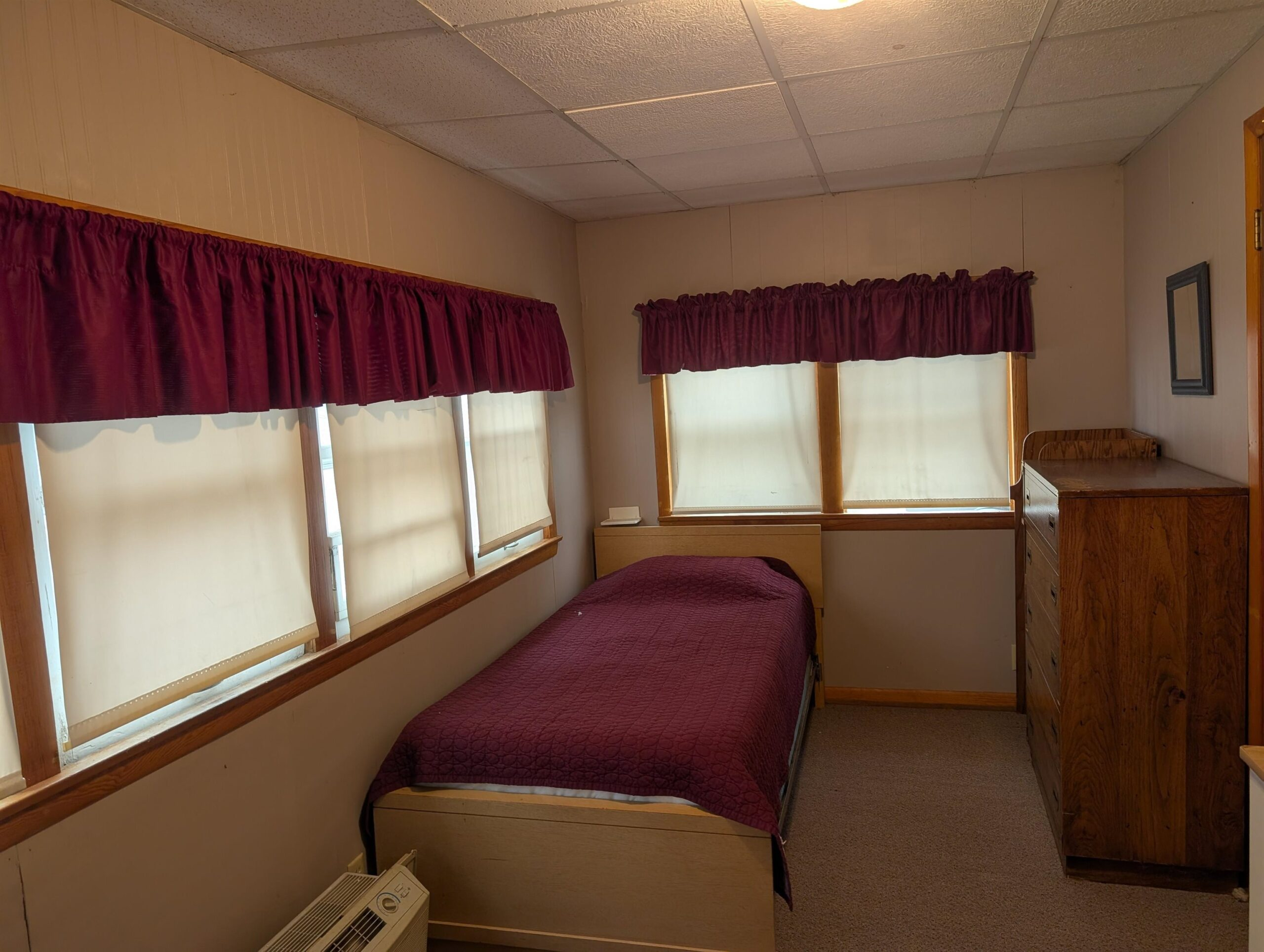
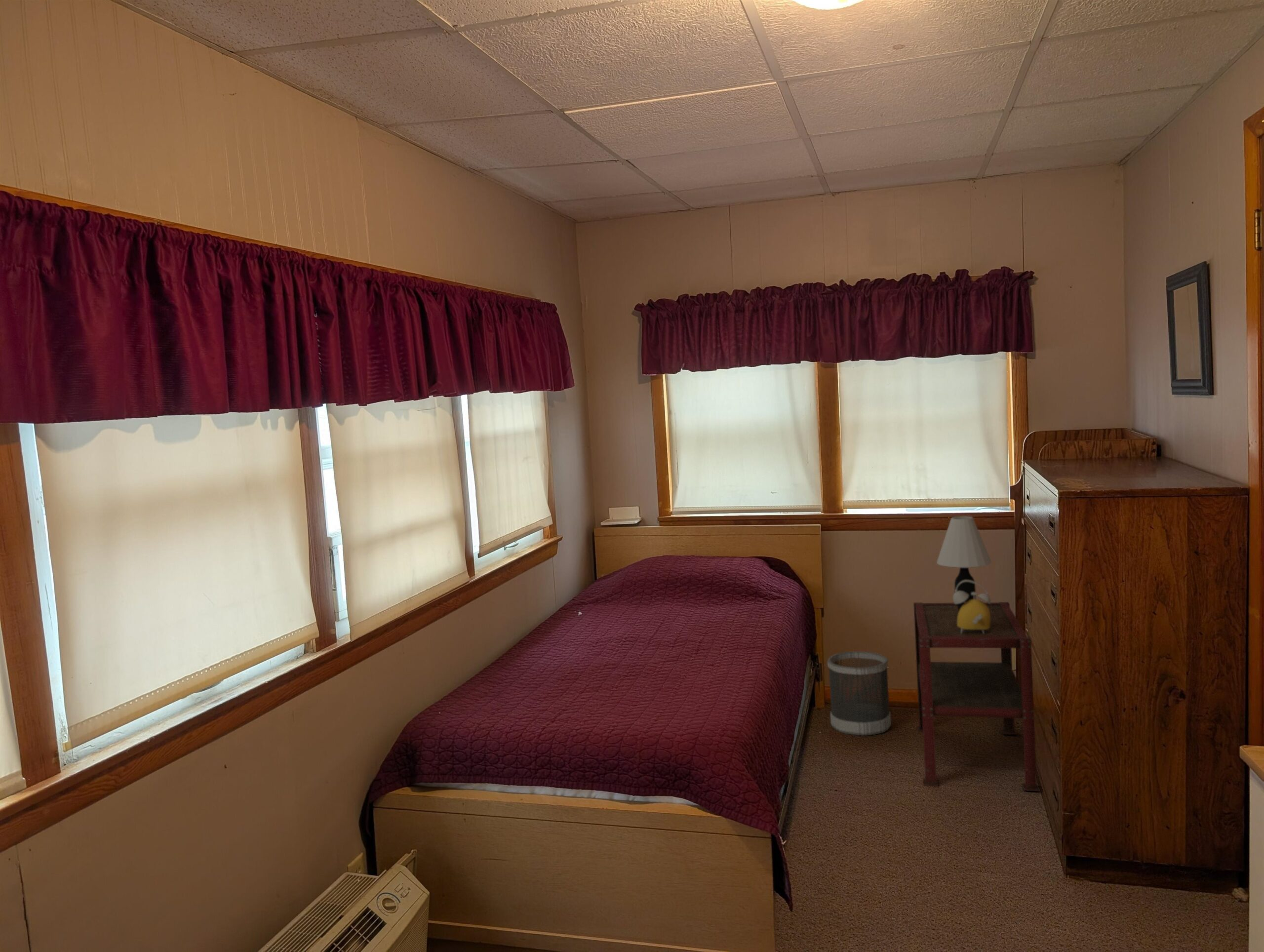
+ table lamp [936,516,992,611]
+ wastebasket [827,651,892,736]
+ side table [913,601,1041,792]
+ alarm clock [952,580,991,634]
